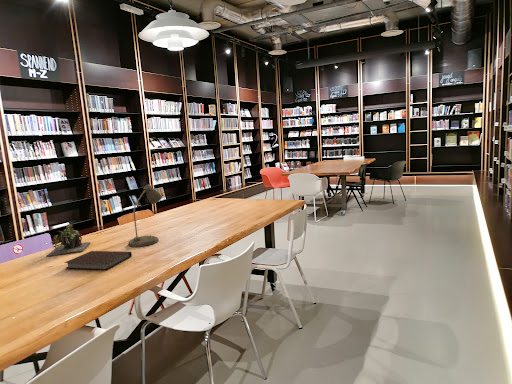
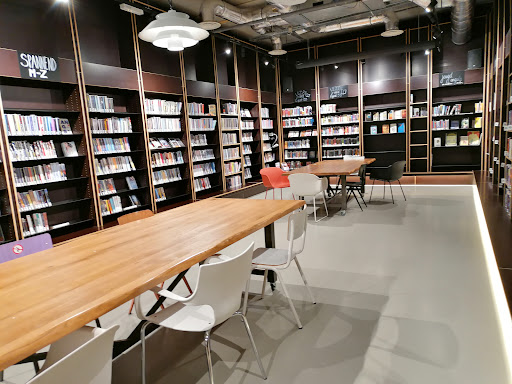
- desk lamp [127,183,163,247]
- notebook [63,250,133,271]
- plant [46,224,91,257]
